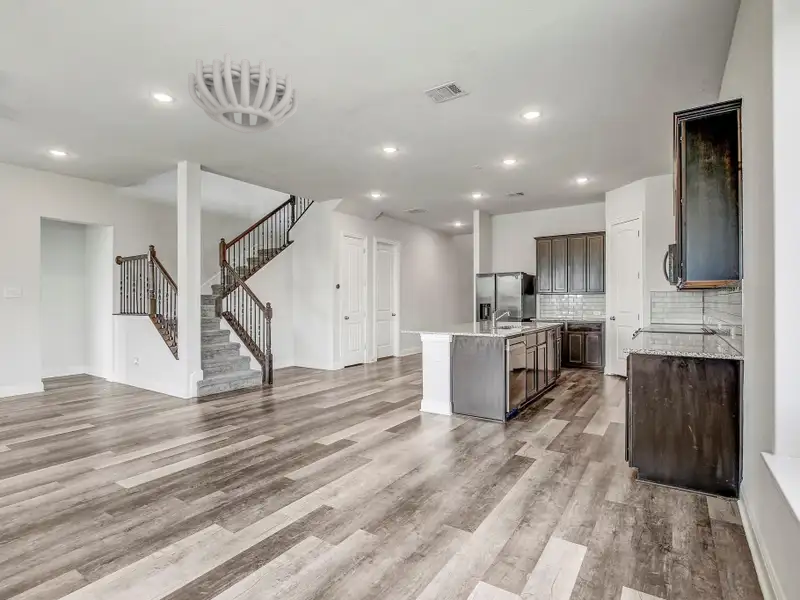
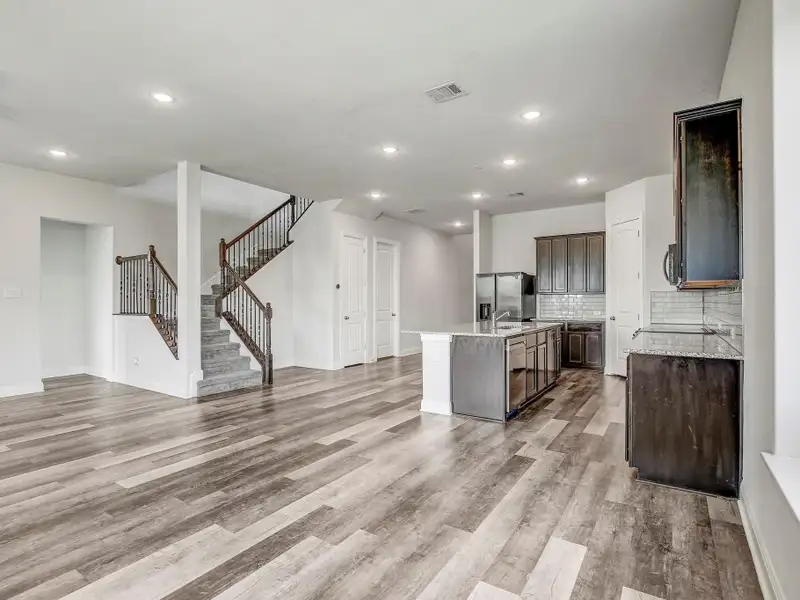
- chandelier [187,52,299,134]
